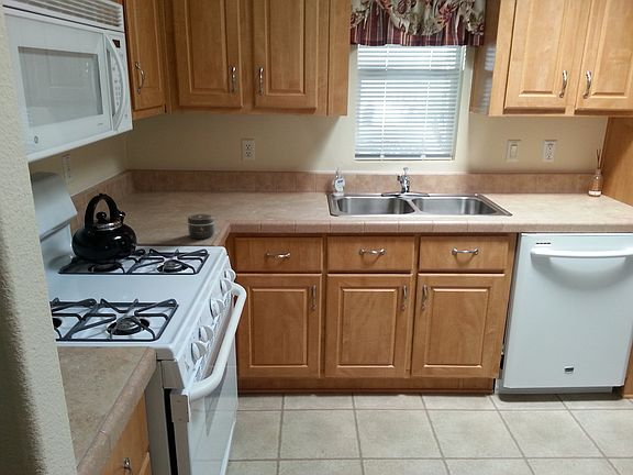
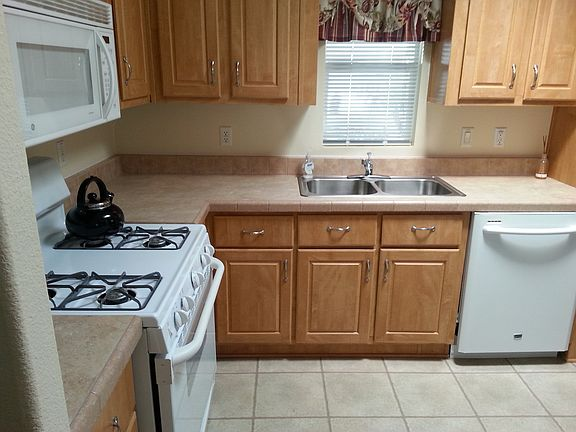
- jar [187,213,215,240]
